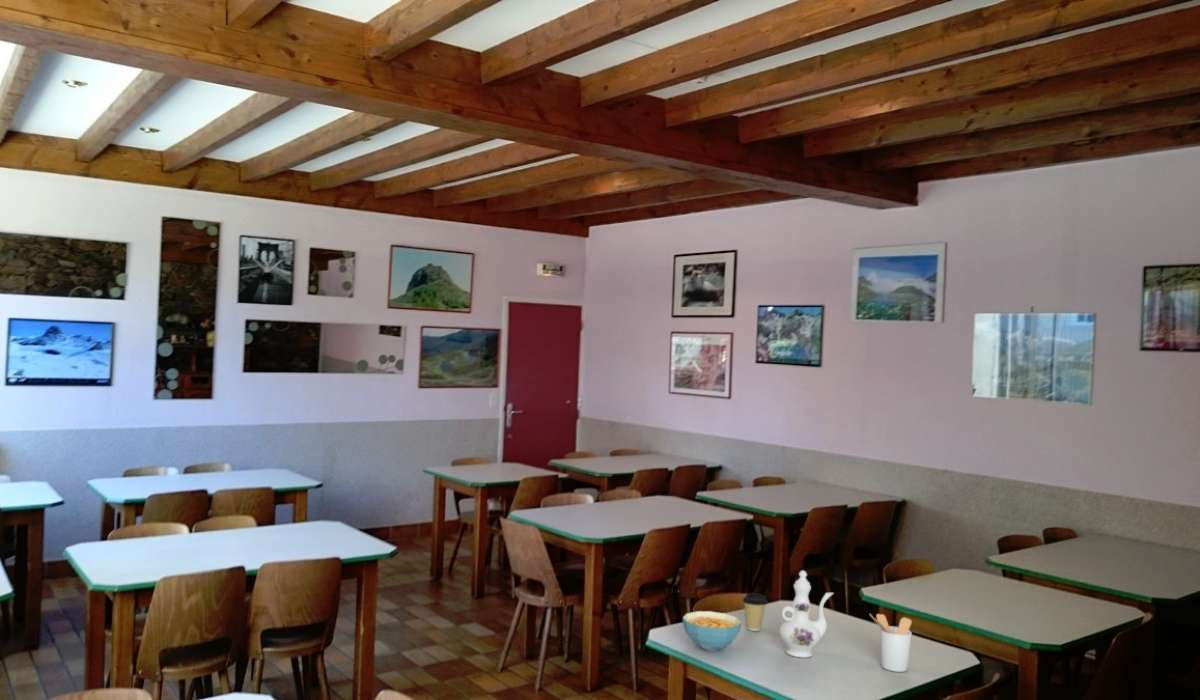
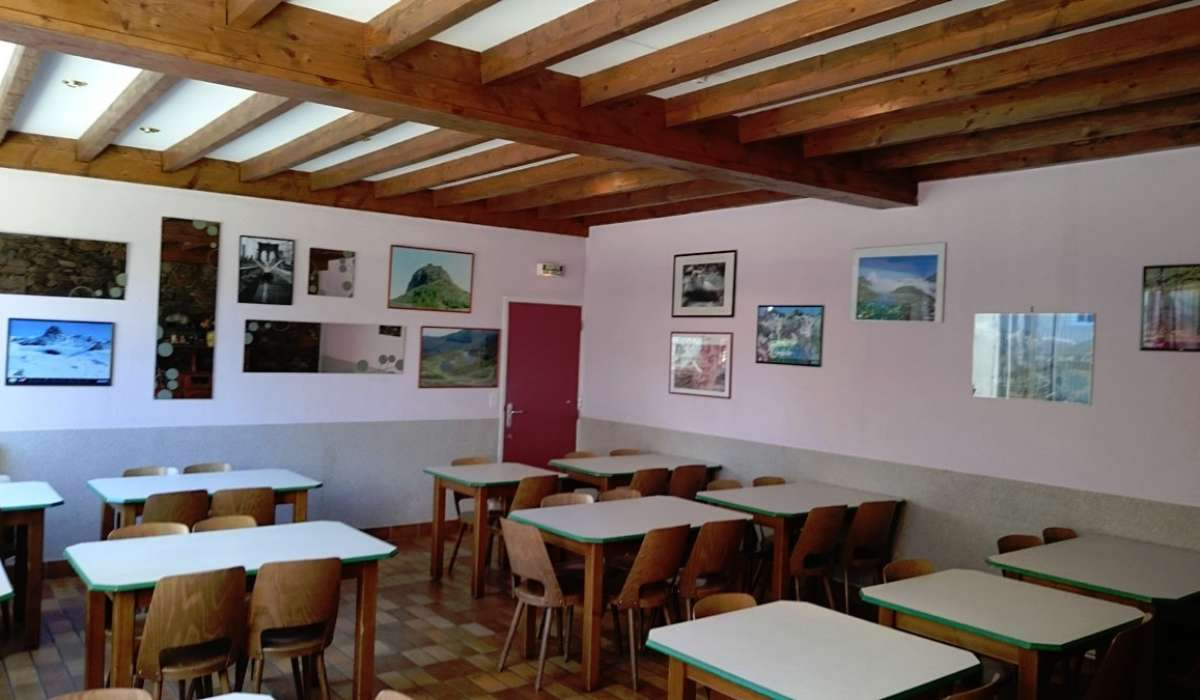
- utensil holder [869,613,913,673]
- cereal bowl [682,610,742,652]
- coffee cup [742,593,768,632]
- chinaware [778,570,835,658]
